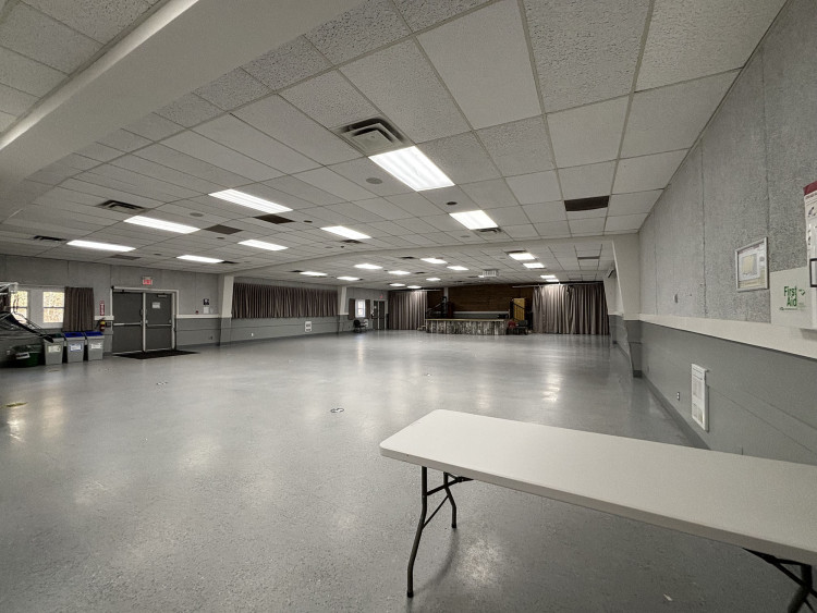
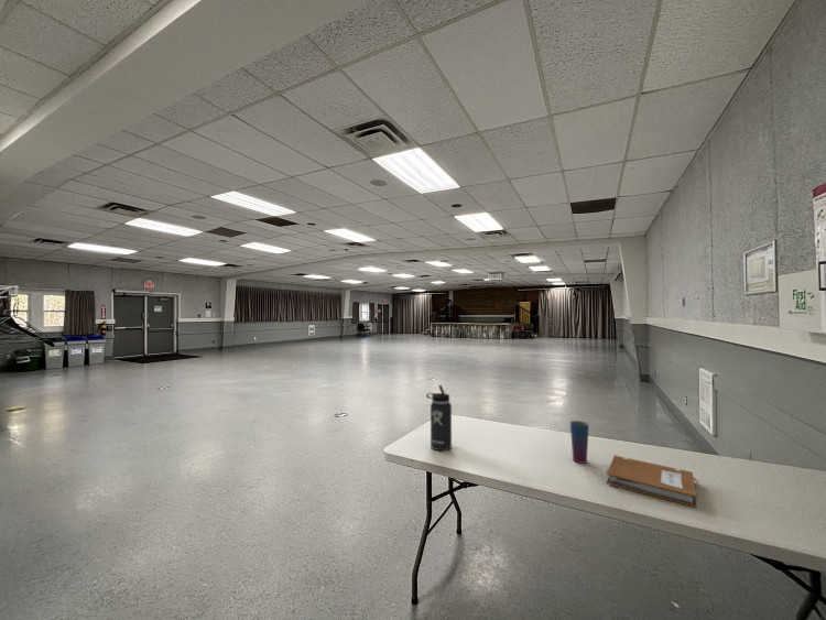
+ thermos bottle [425,383,453,452]
+ cup [569,420,590,465]
+ notebook [606,454,699,508]
